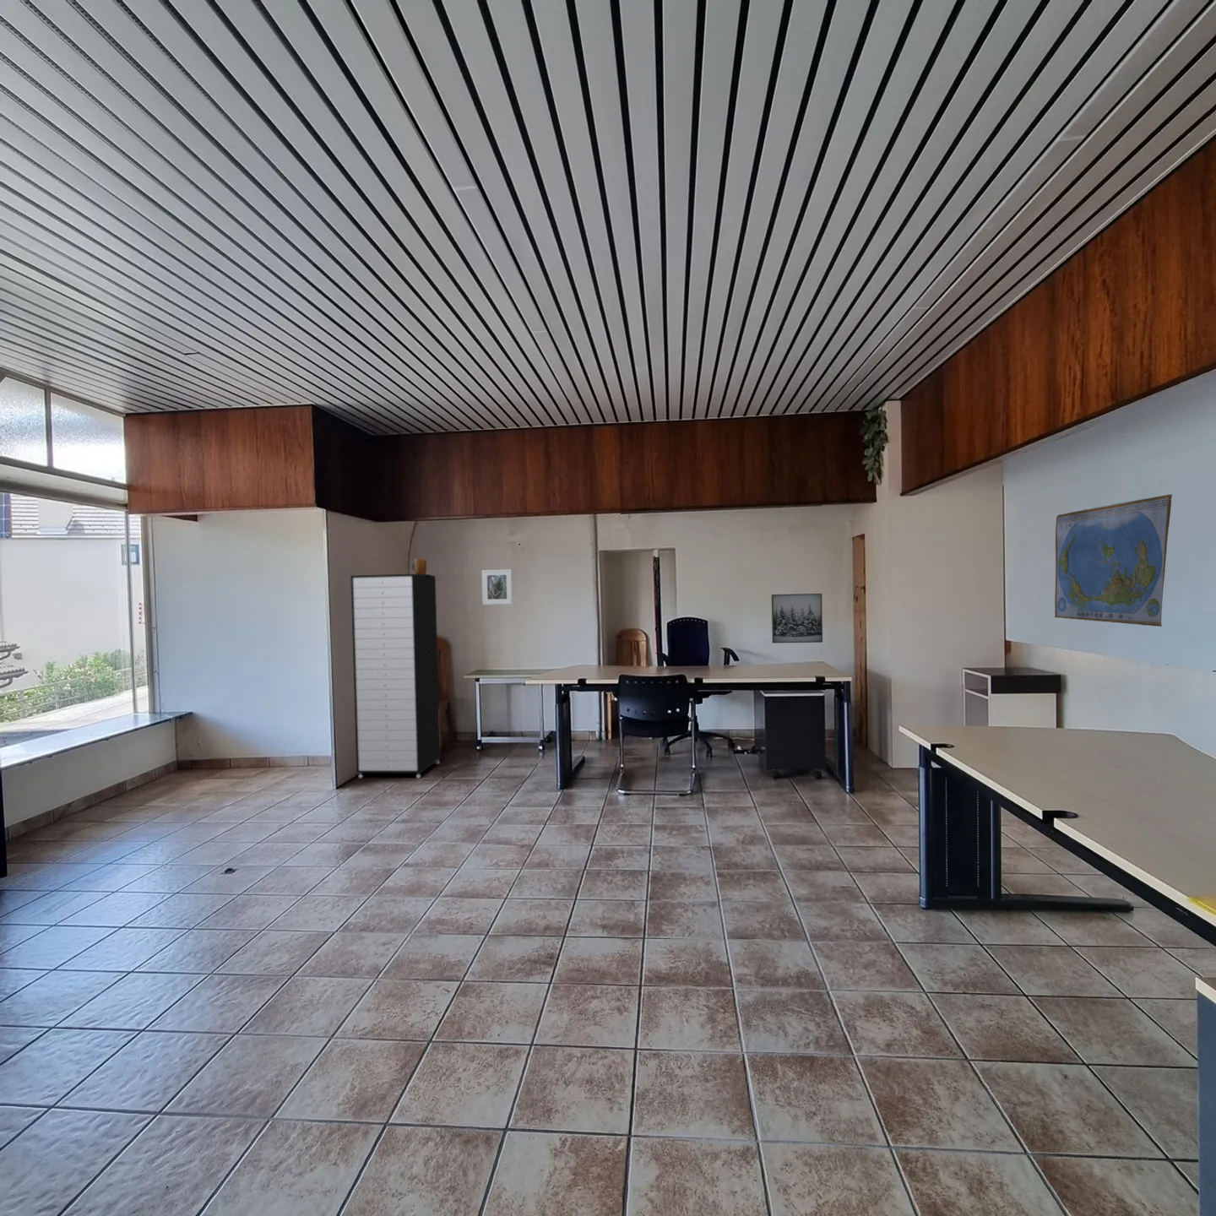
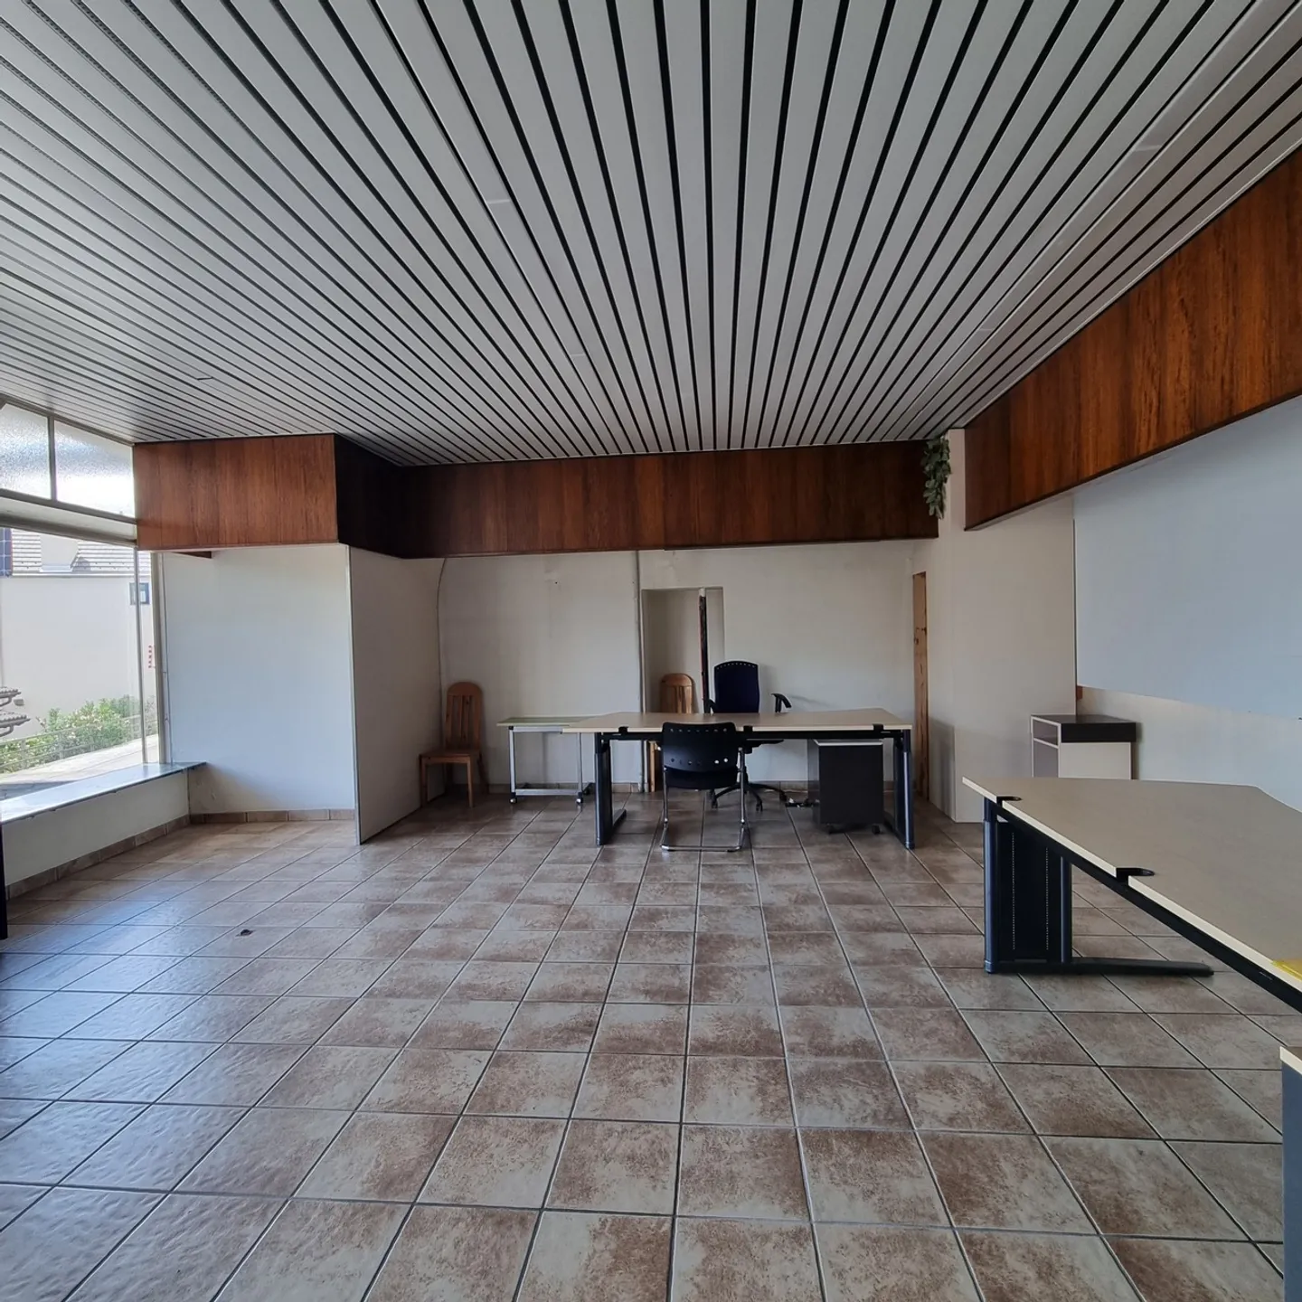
- world map [1053,493,1173,627]
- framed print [480,568,513,606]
- ceramic jug [411,557,431,575]
- storage cabinet [350,573,442,779]
- wall art [771,592,823,645]
